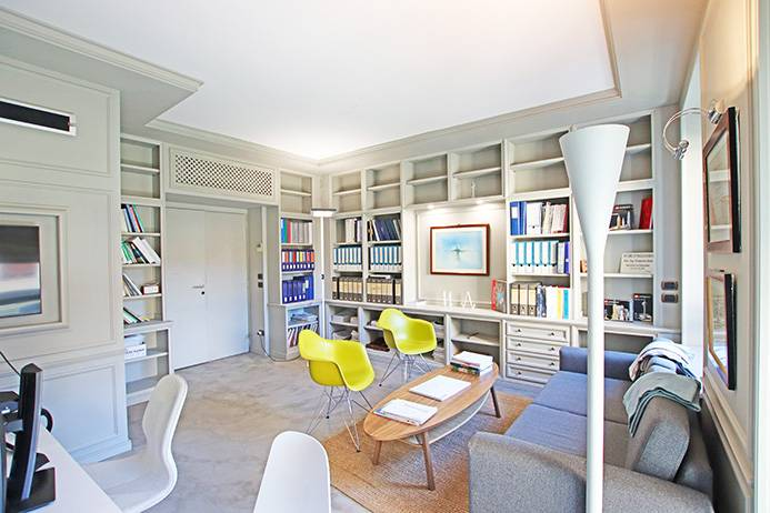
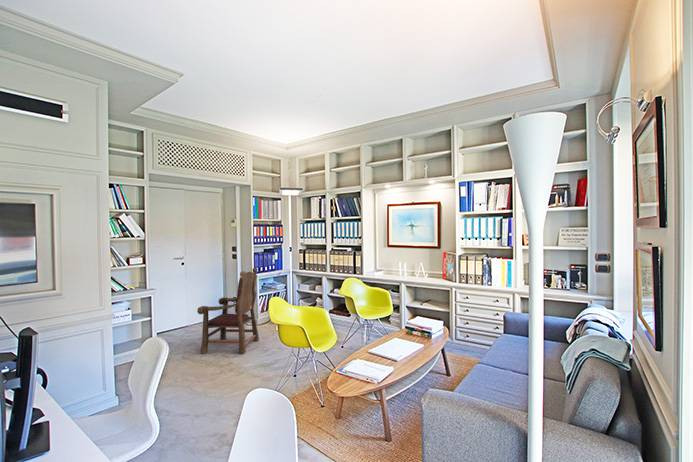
+ armchair [196,267,260,355]
